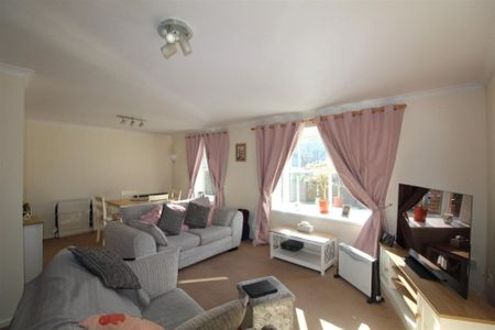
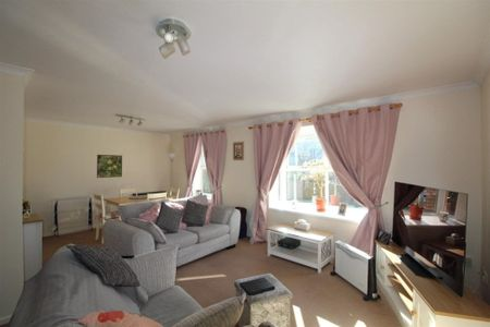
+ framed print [96,154,123,179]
